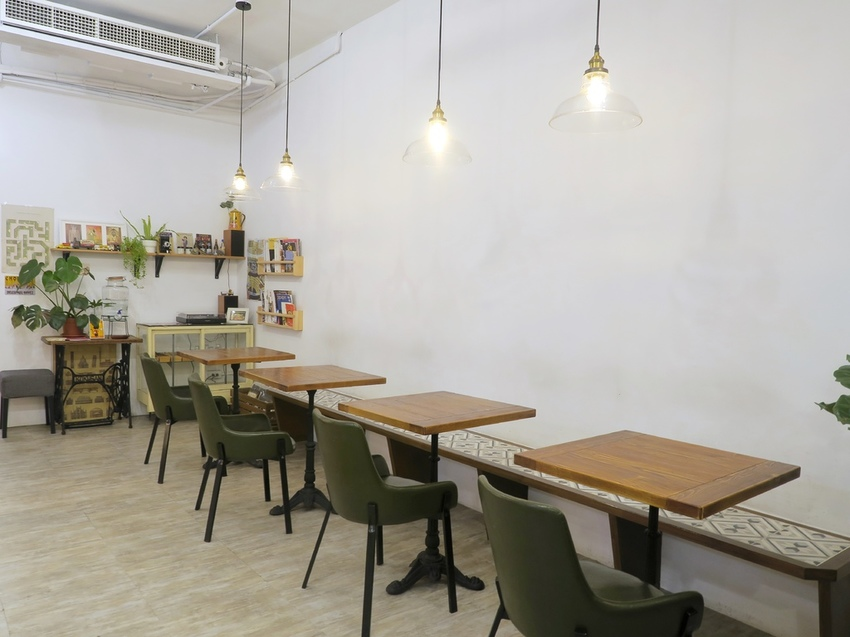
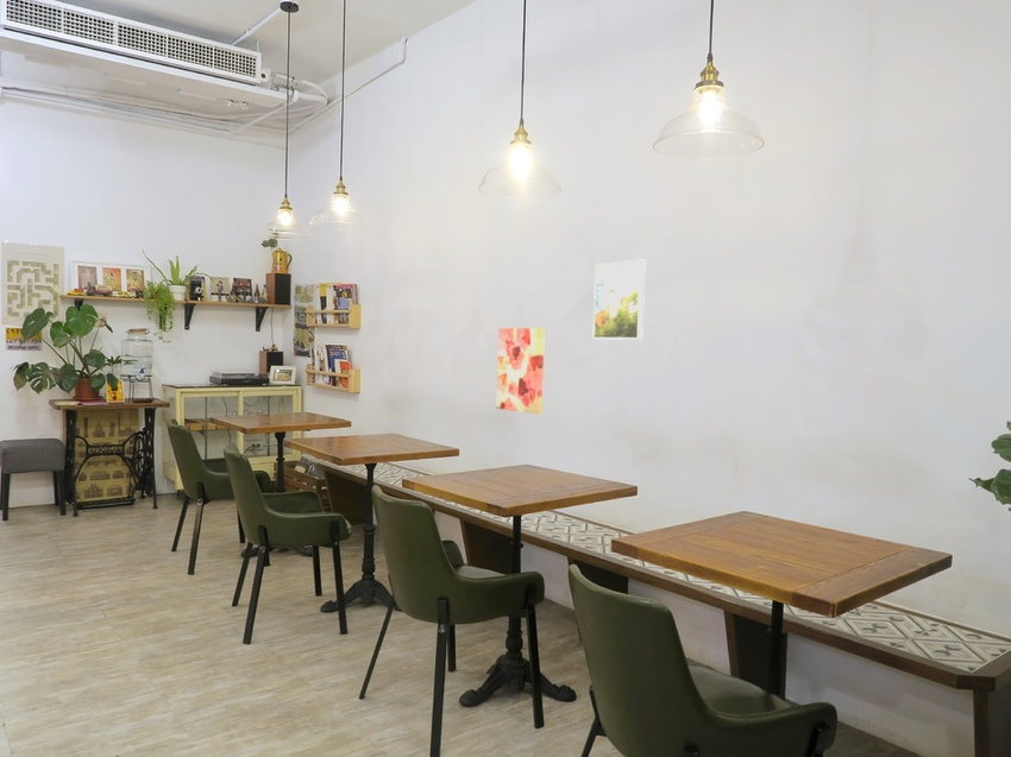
+ wall art [496,327,546,415]
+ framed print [591,259,646,341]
